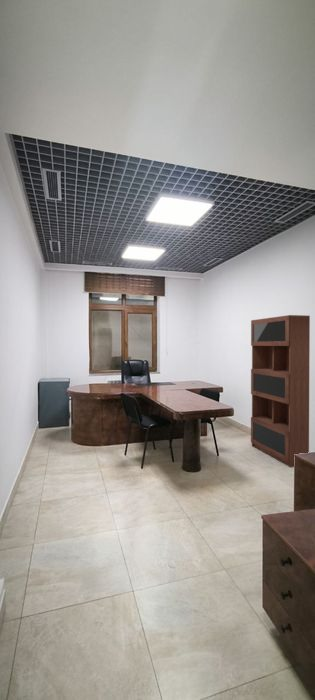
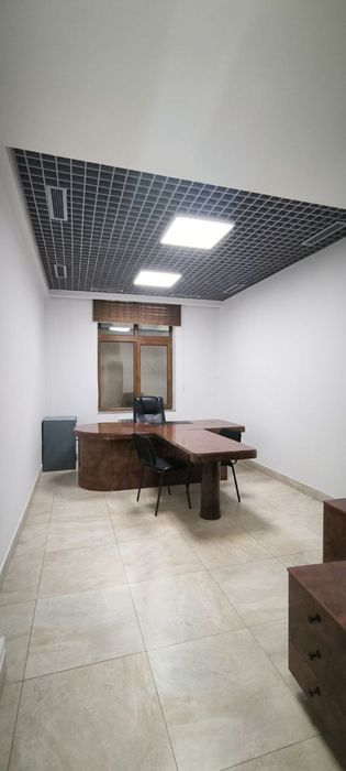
- bookcase [250,314,311,468]
